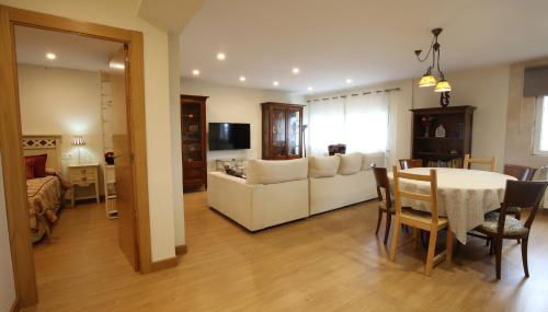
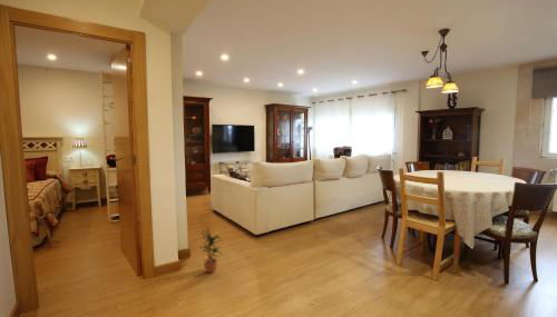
+ potted plant [201,228,223,274]
